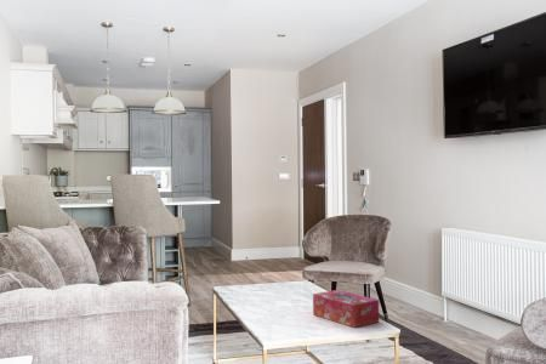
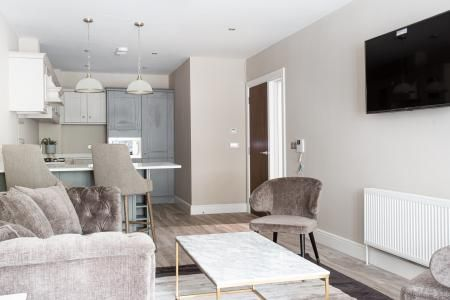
- tissue box [312,289,380,329]
